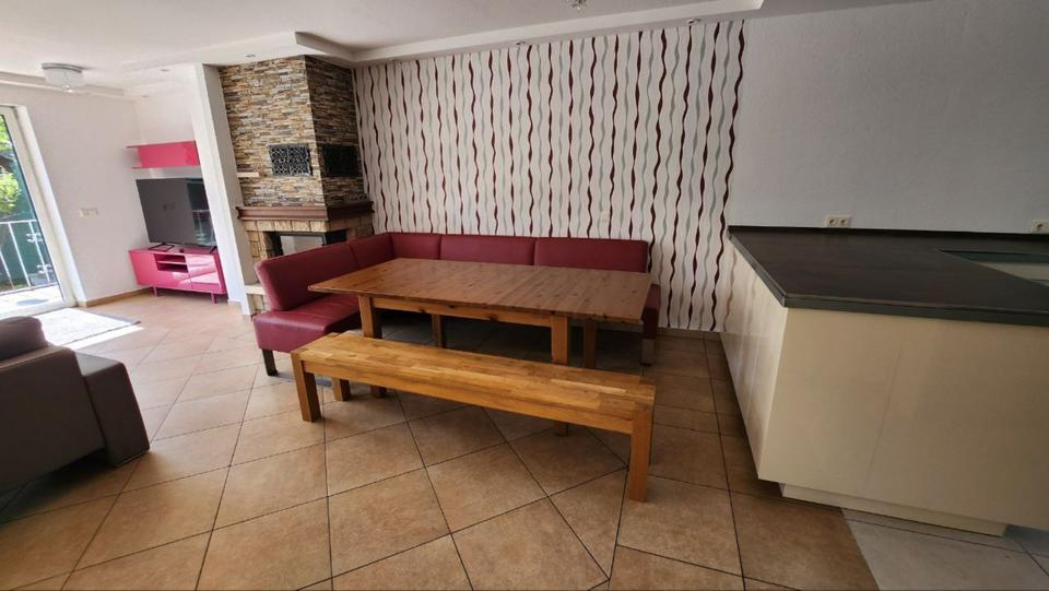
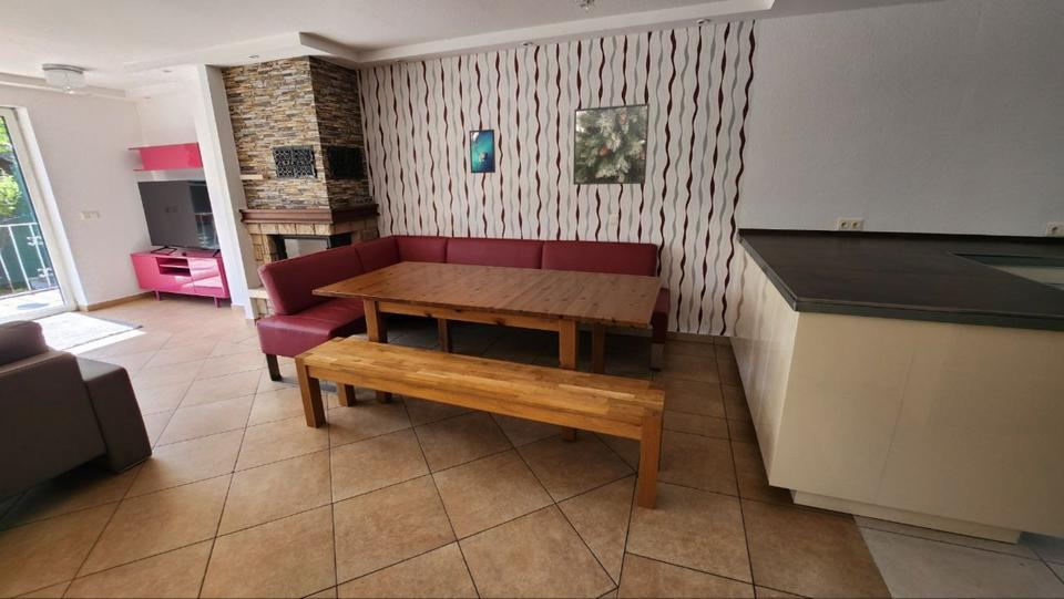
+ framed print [572,102,651,186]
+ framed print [468,128,497,175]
